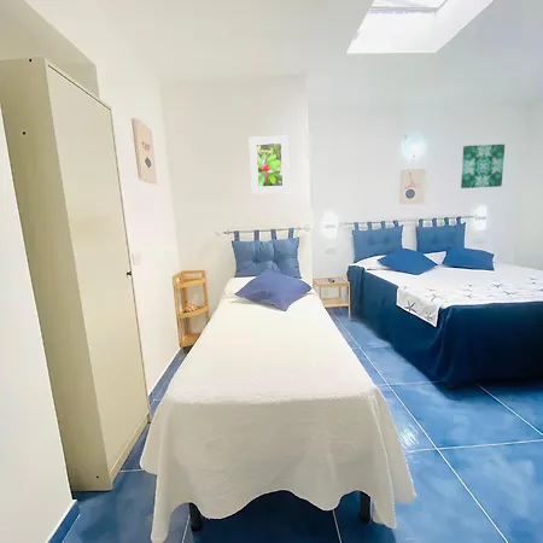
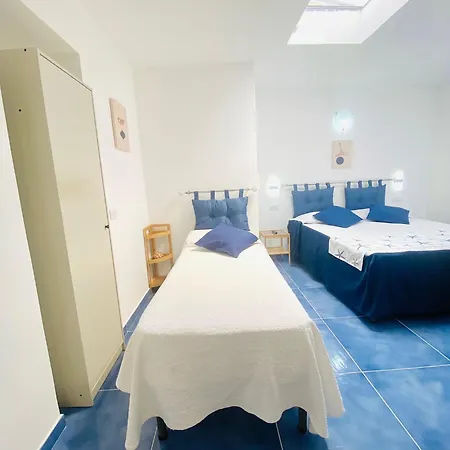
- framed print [247,135,291,195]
- wall art [460,144,506,189]
